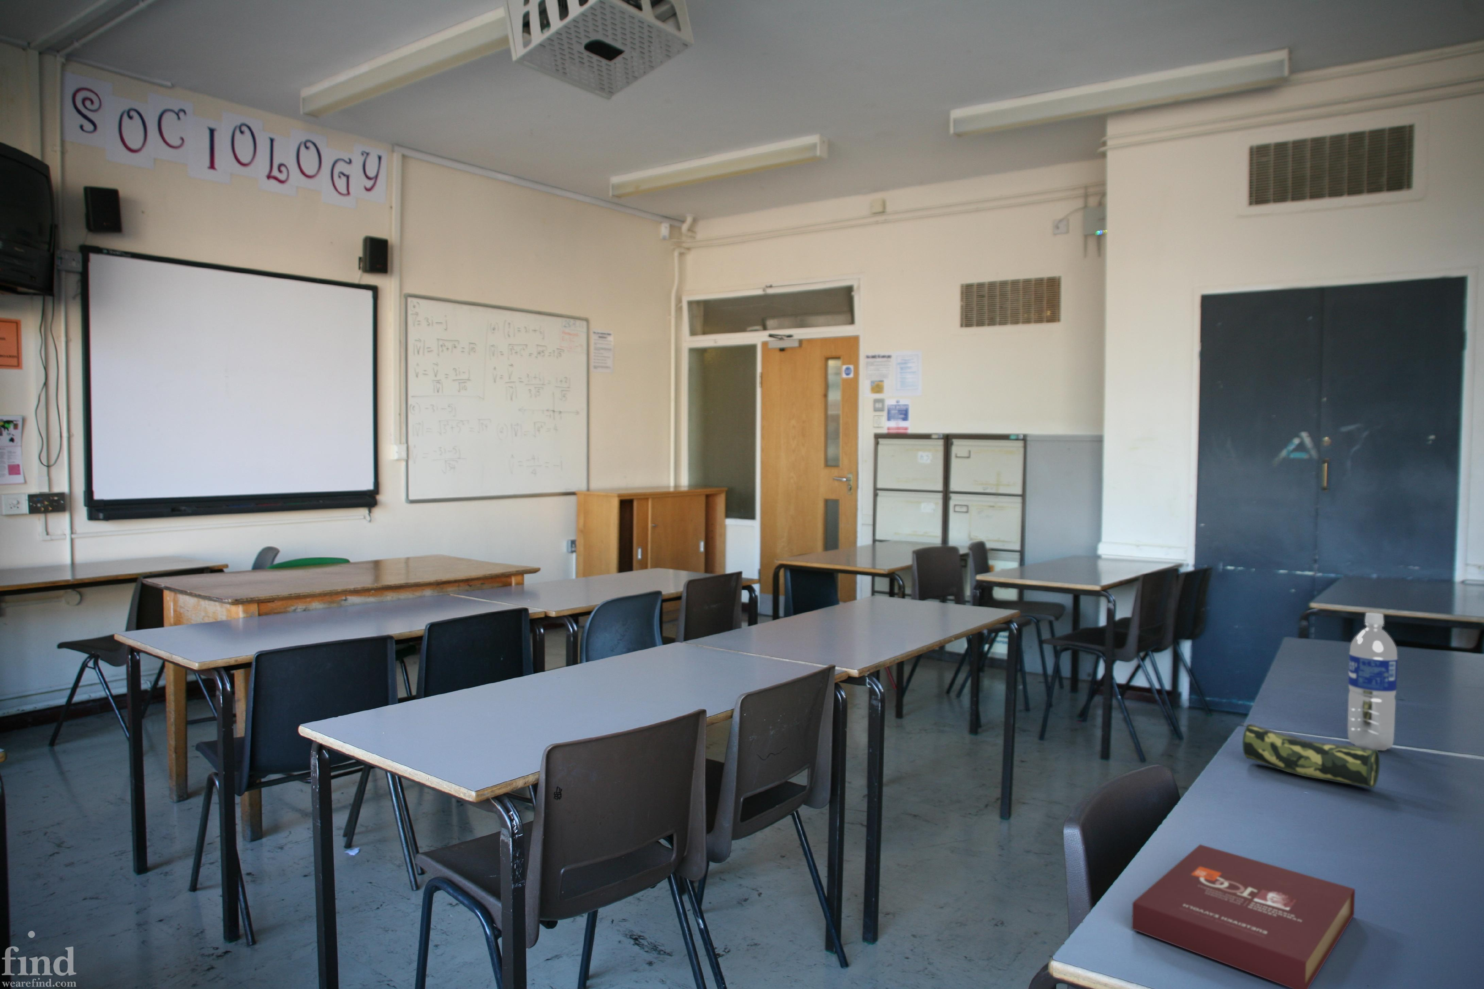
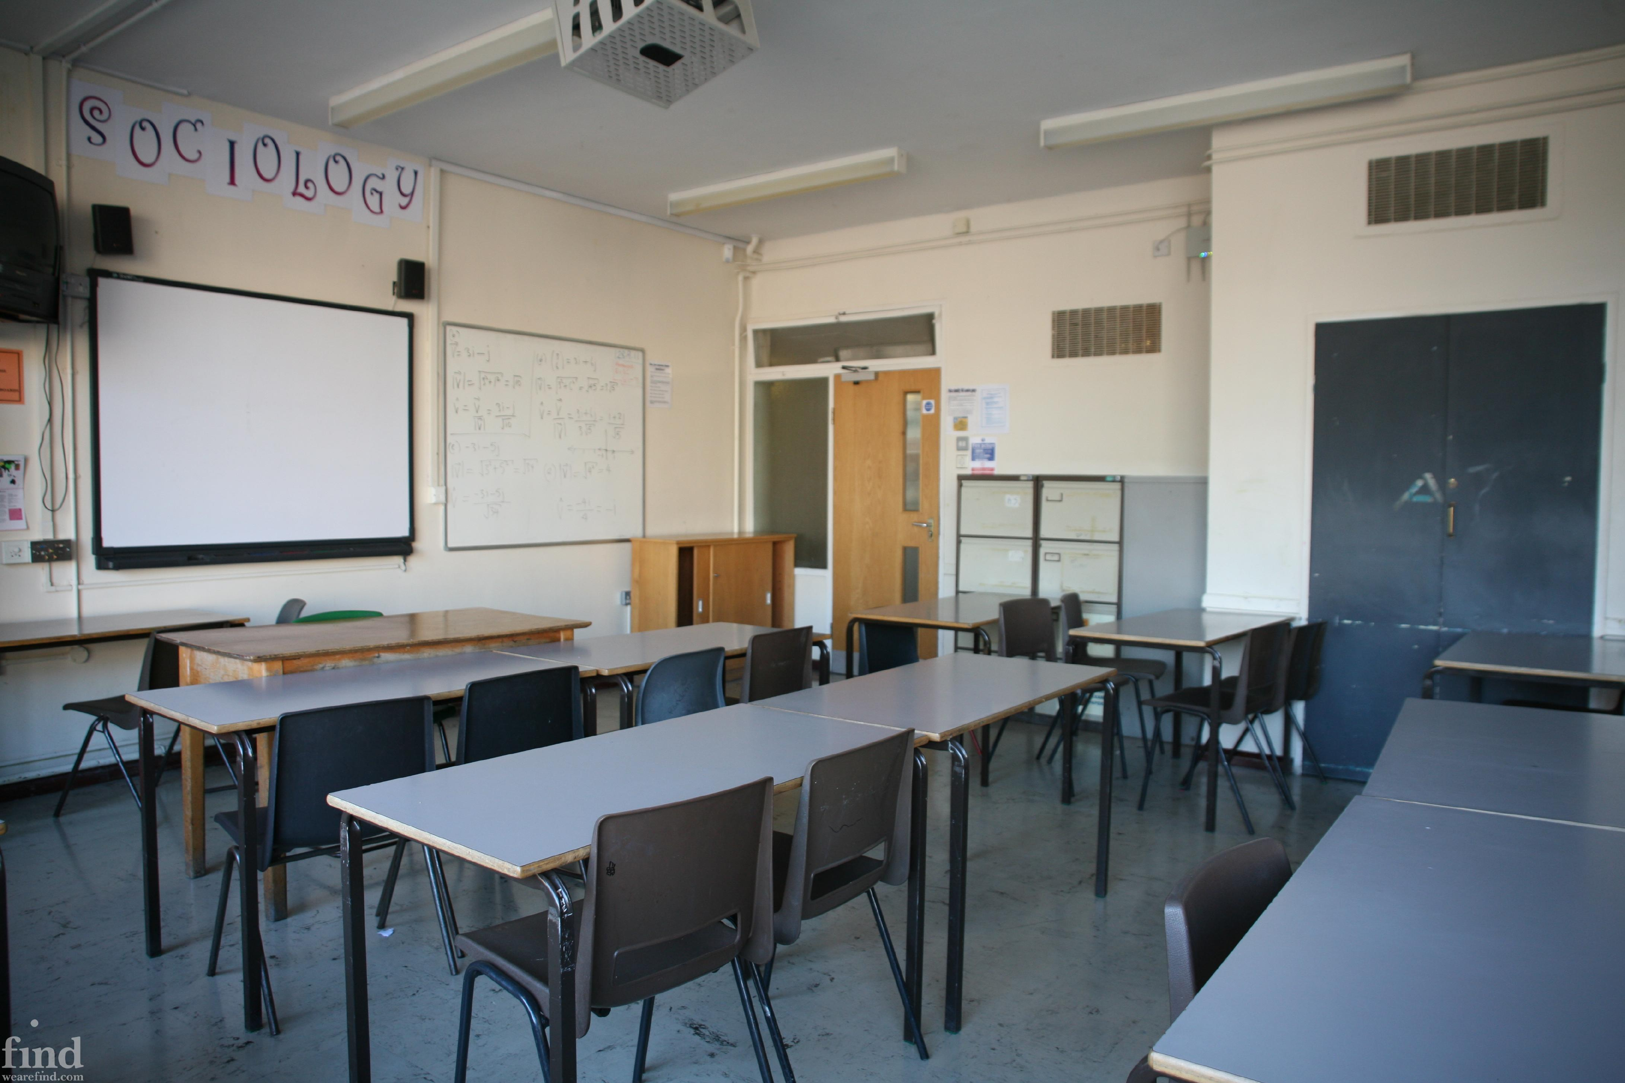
- book [1132,843,1356,989]
- pencil case [1241,723,1380,789]
- water bottle [1347,612,1398,751]
